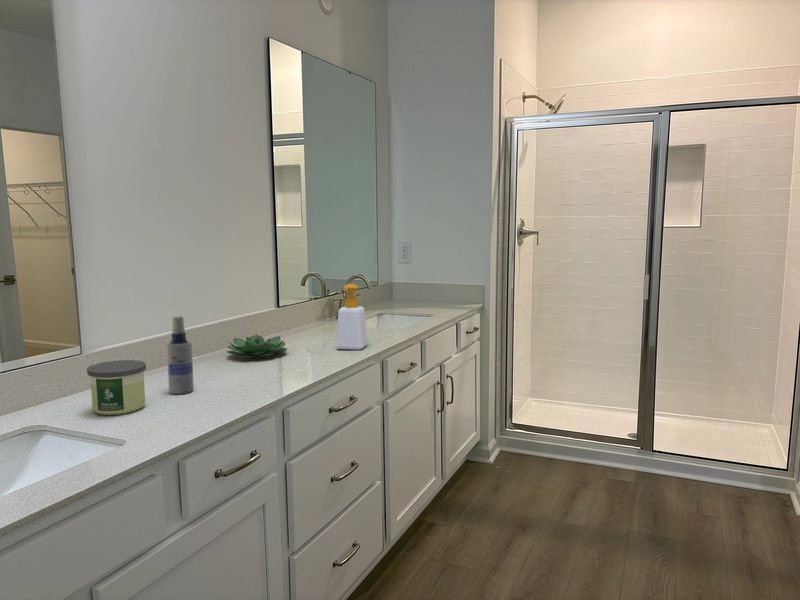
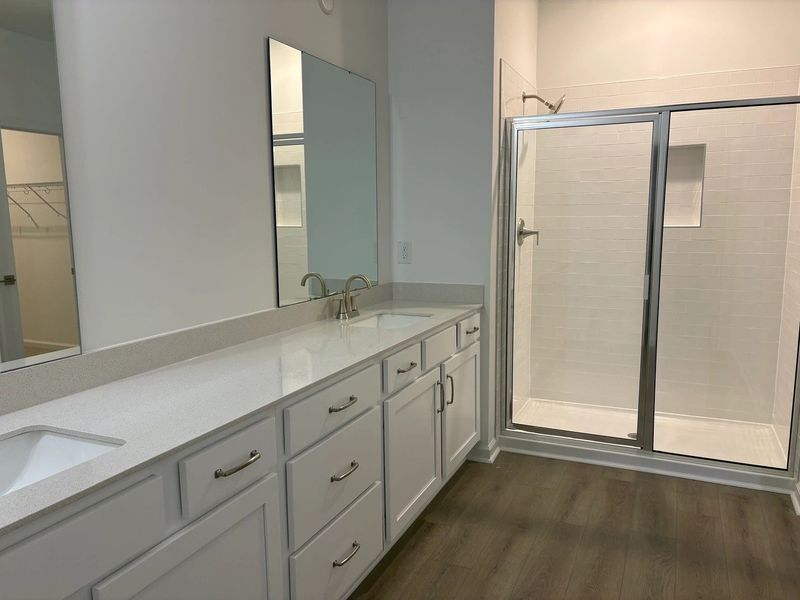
- soap bottle [335,283,369,351]
- spray bottle [166,315,195,395]
- candle [86,359,147,416]
- succulent plant [226,334,288,359]
